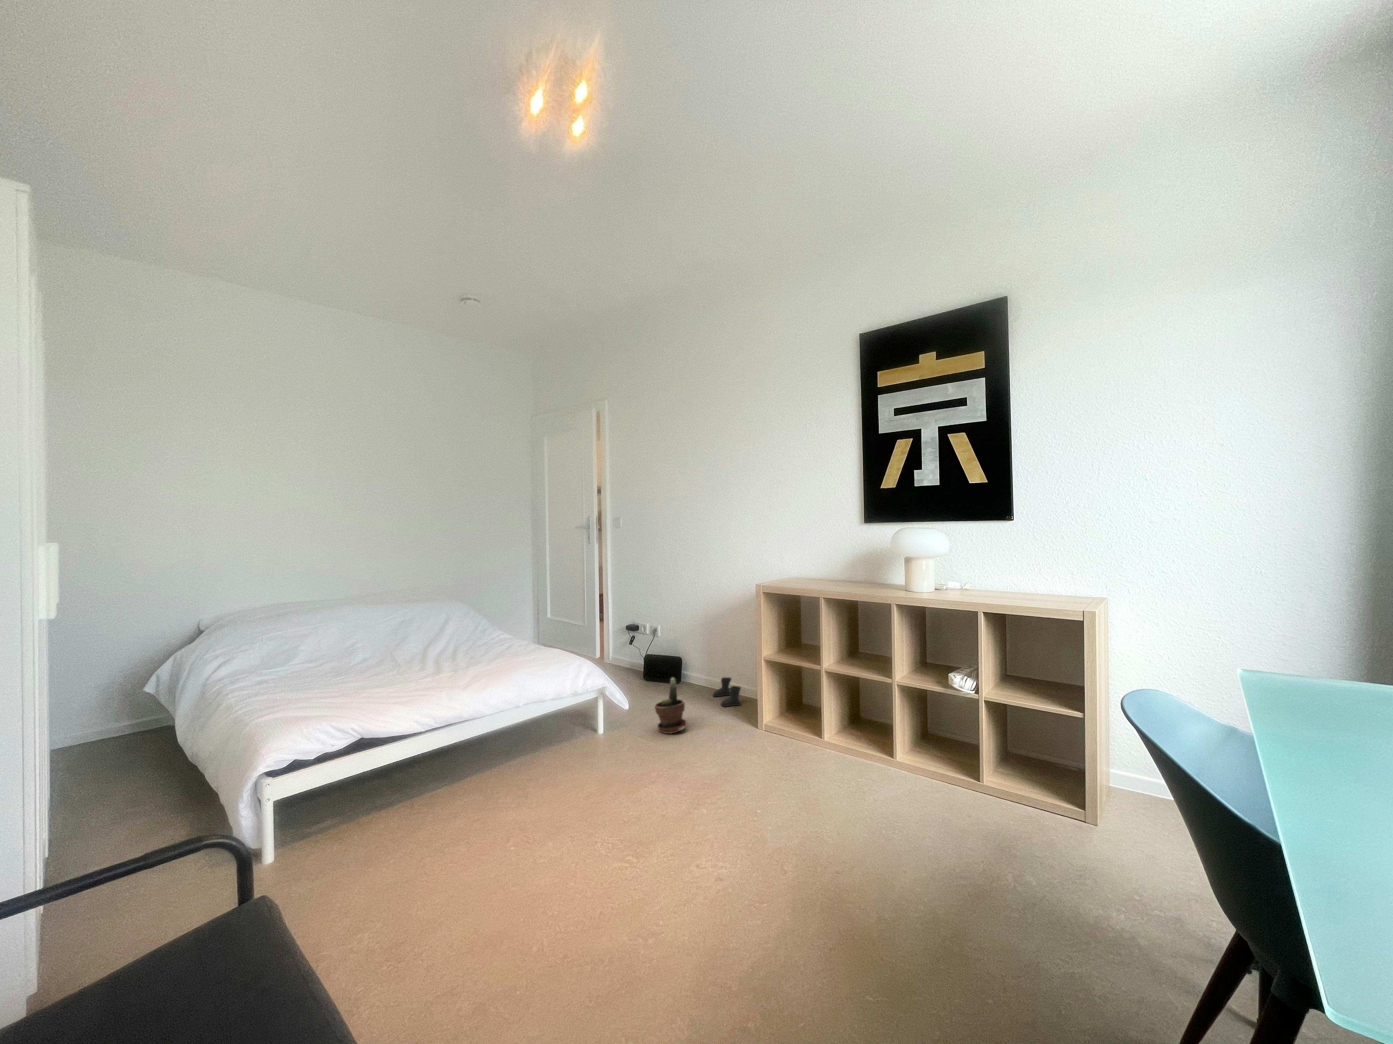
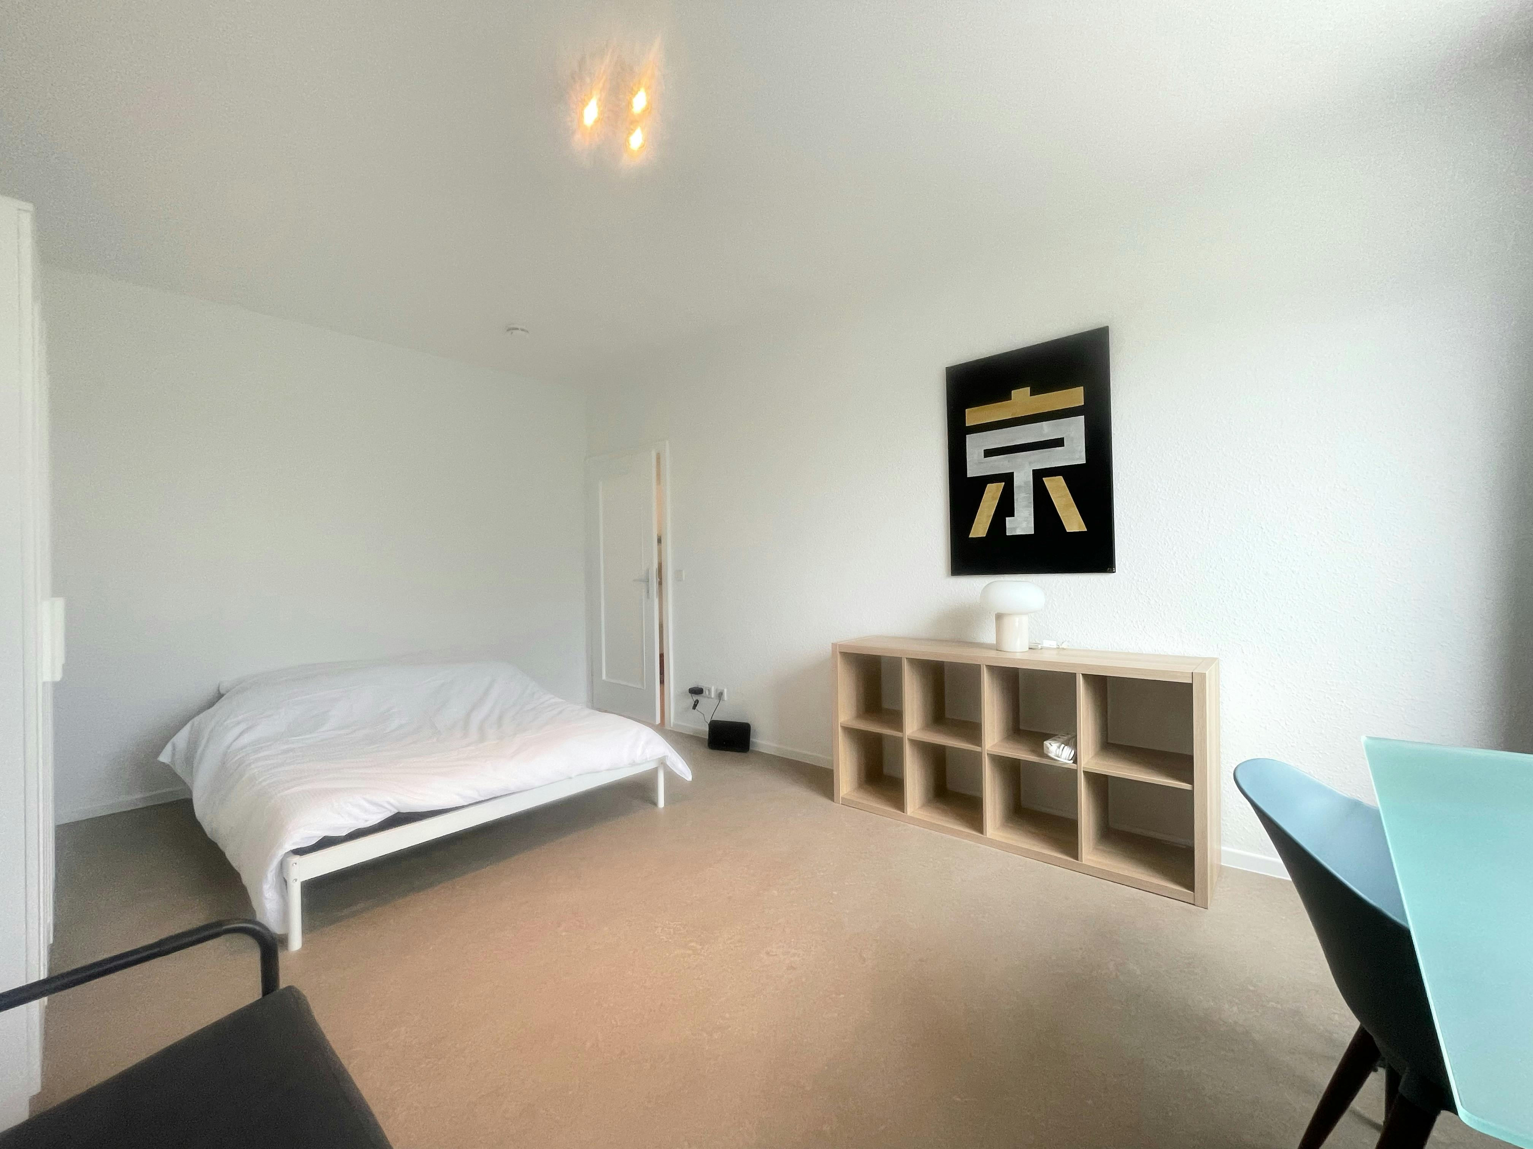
- boots [712,677,743,707]
- potted plant [654,678,688,734]
